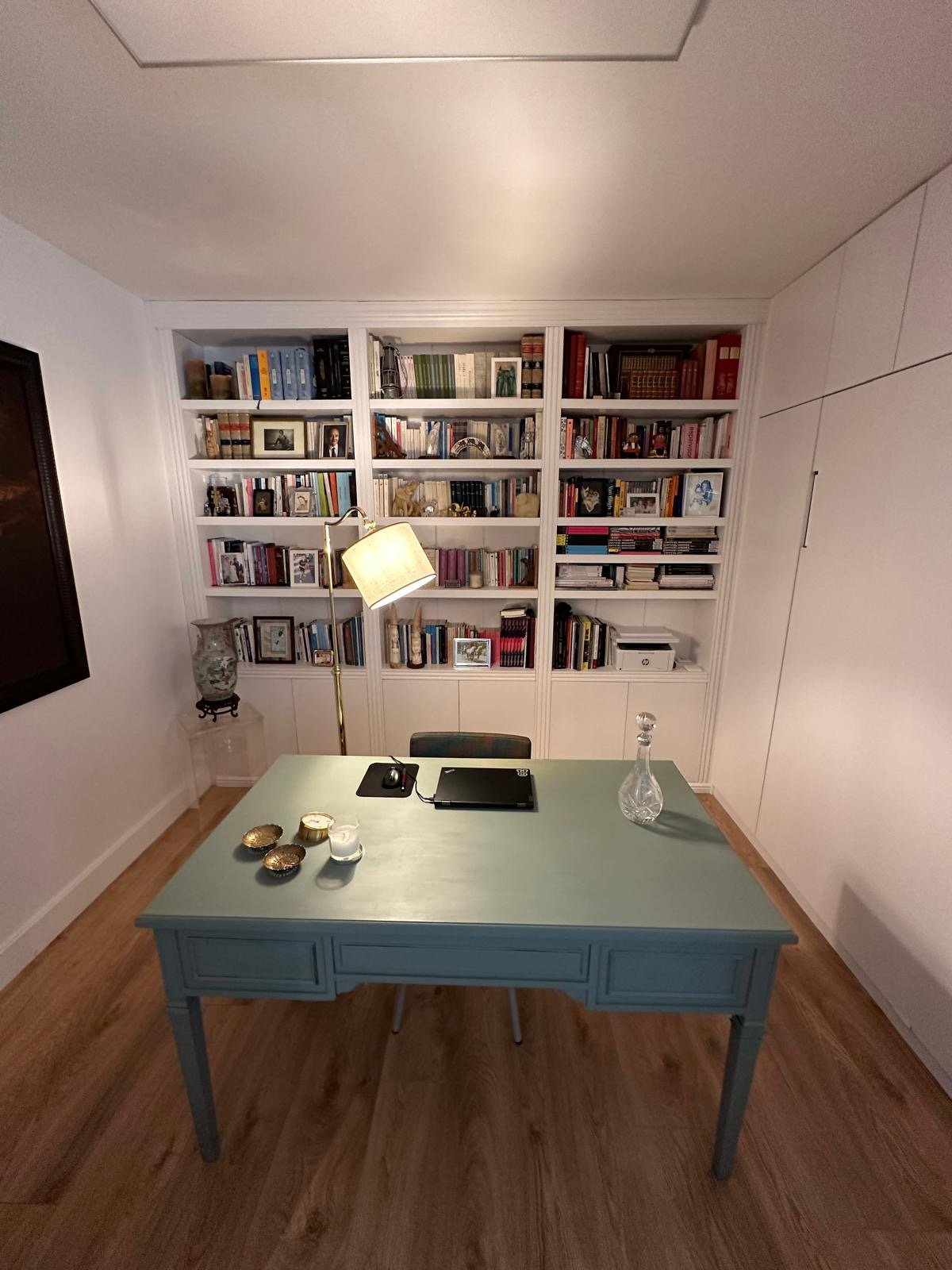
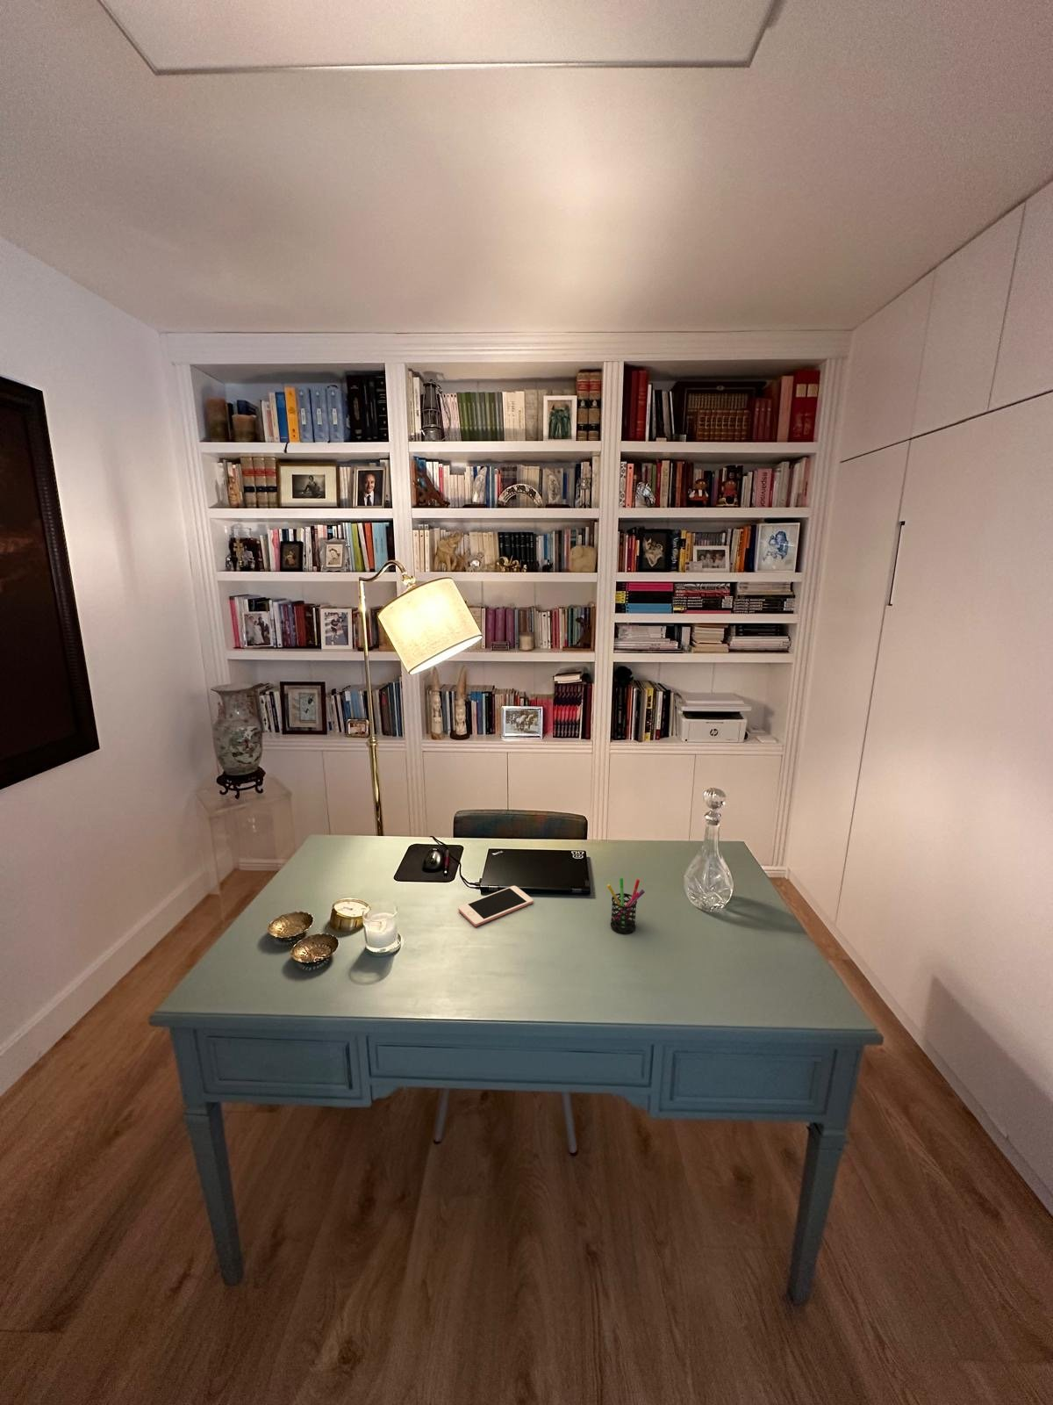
+ cell phone [457,885,534,927]
+ pen holder [606,877,645,935]
